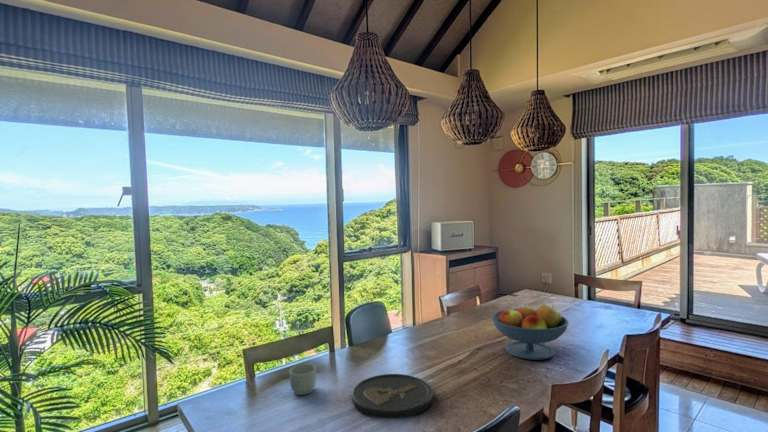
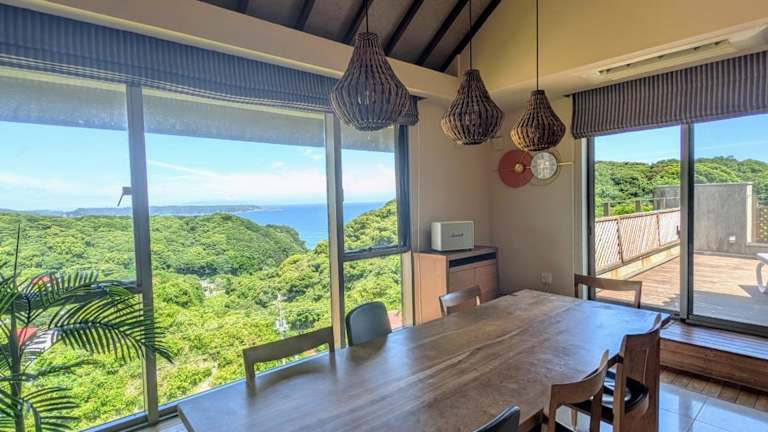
- fruit bowl [491,304,570,361]
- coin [351,373,434,419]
- mug [288,363,317,396]
